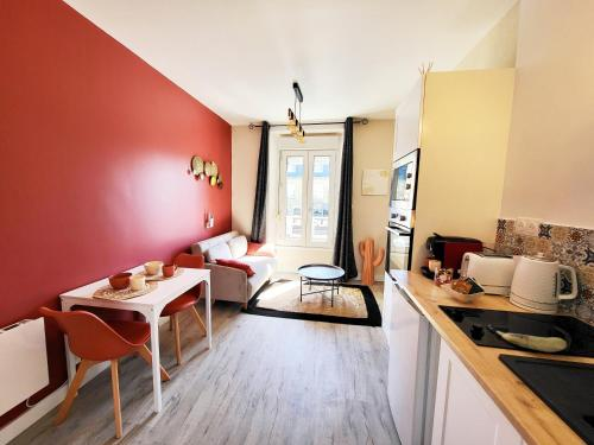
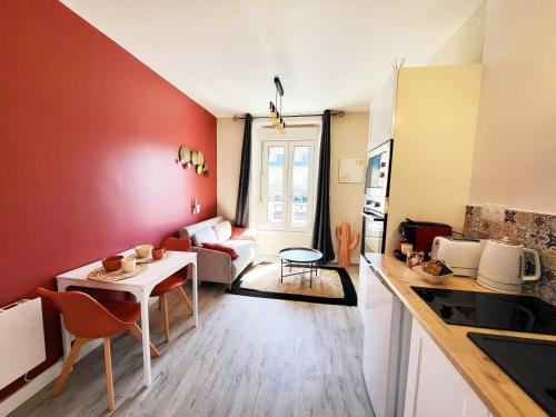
- fruit [487,324,568,354]
